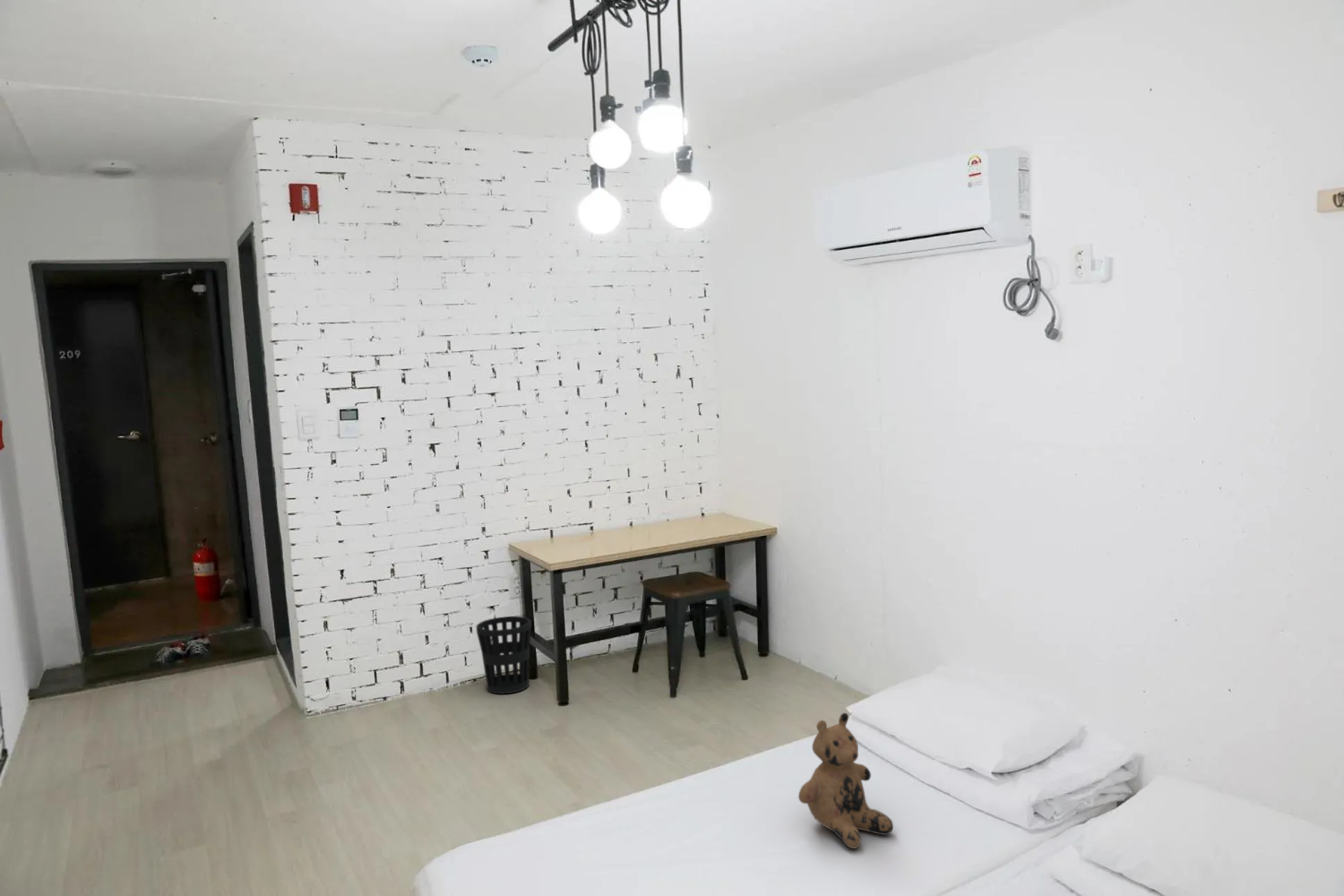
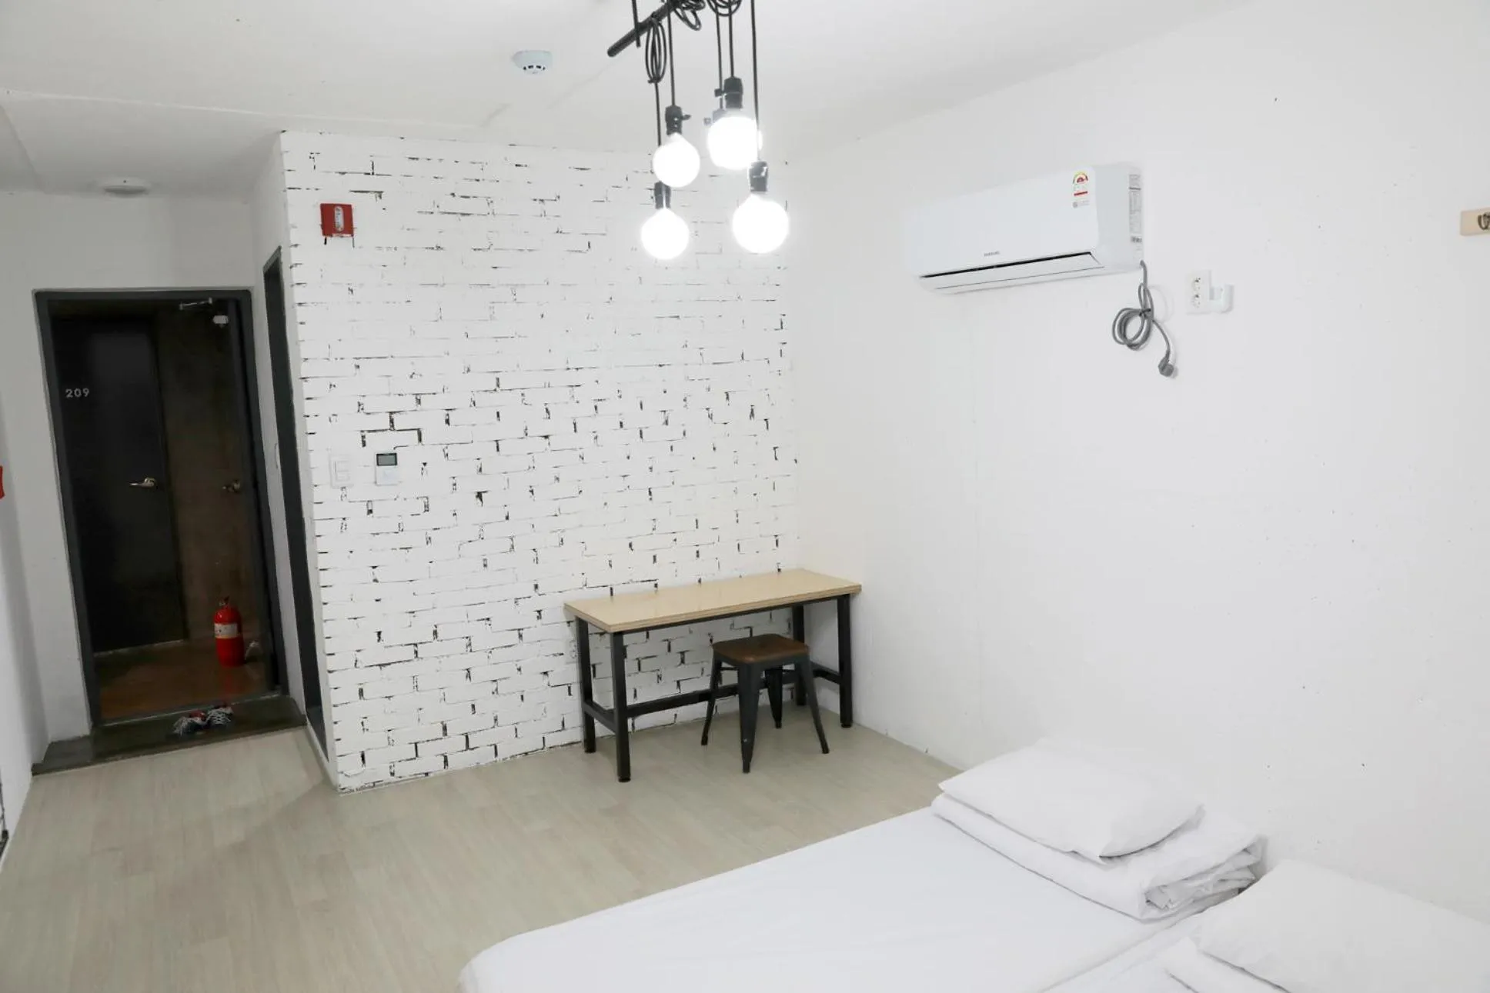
- wastebasket [476,616,532,695]
- teddy bear [798,712,894,849]
